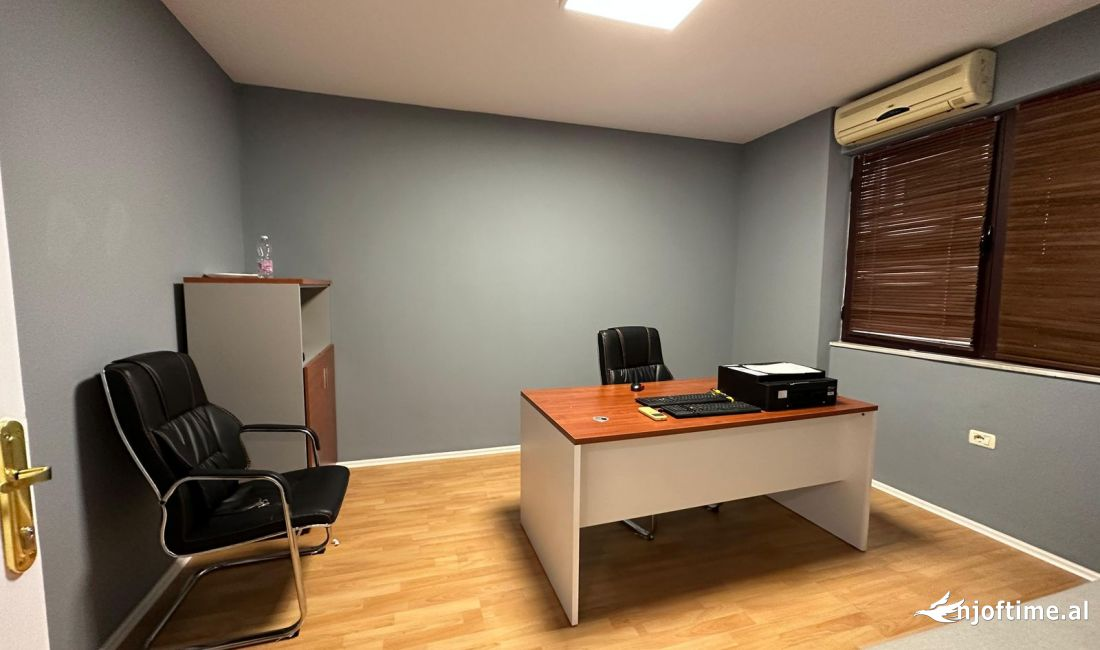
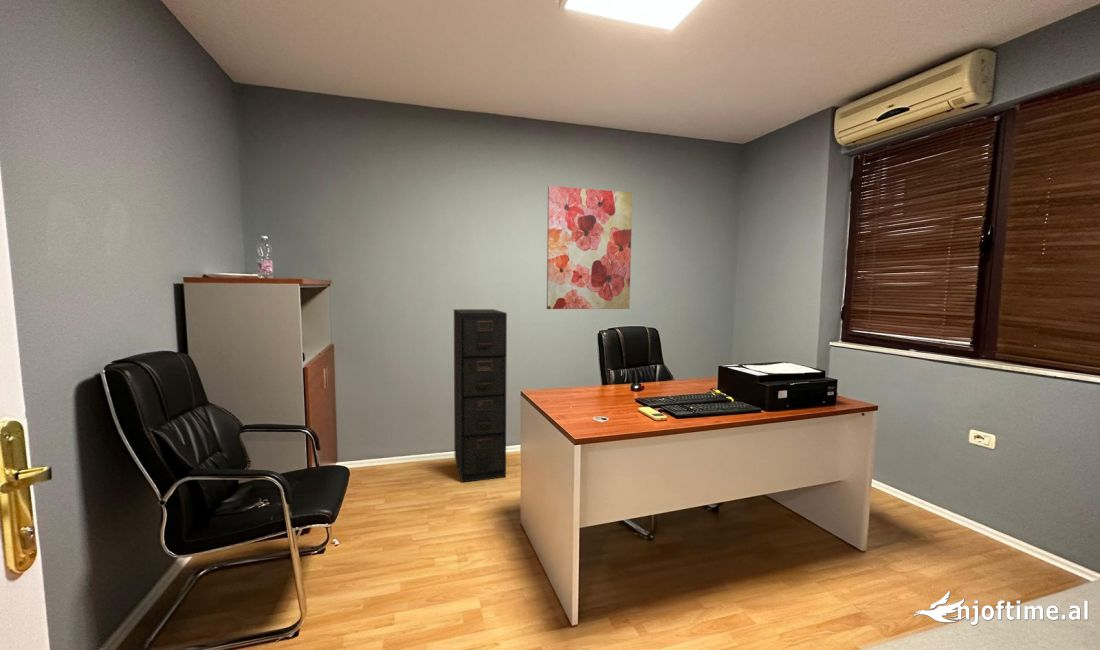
+ wall art [546,185,634,310]
+ filing cabinet [453,308,508,483]
